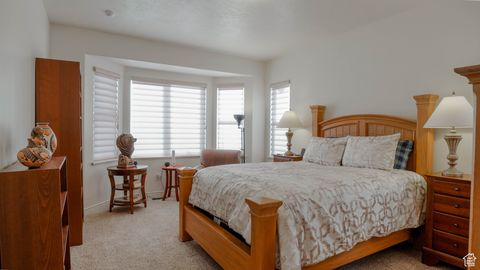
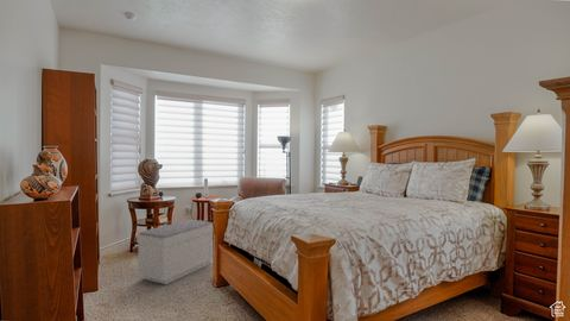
+ bench [135,219,214,285]
